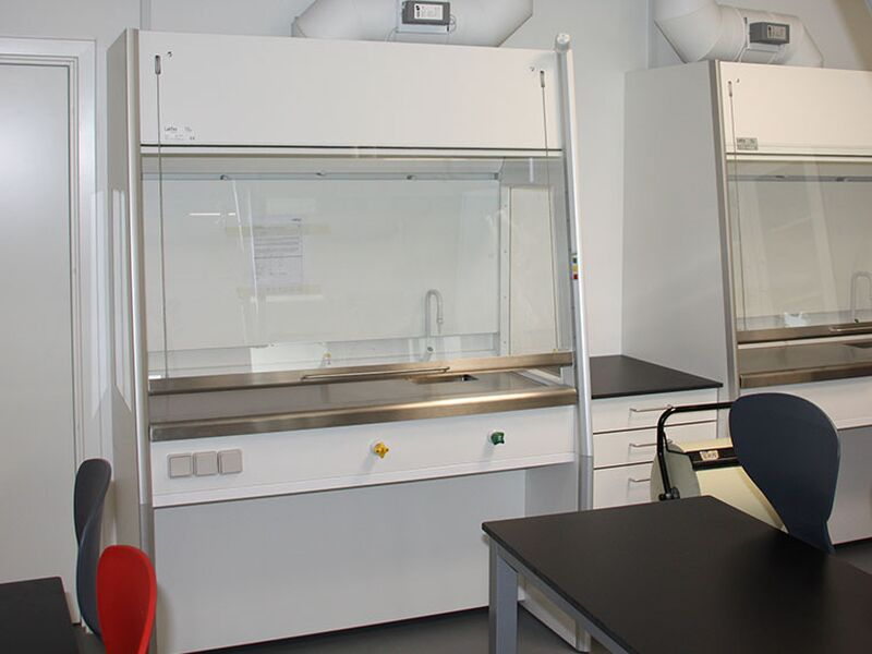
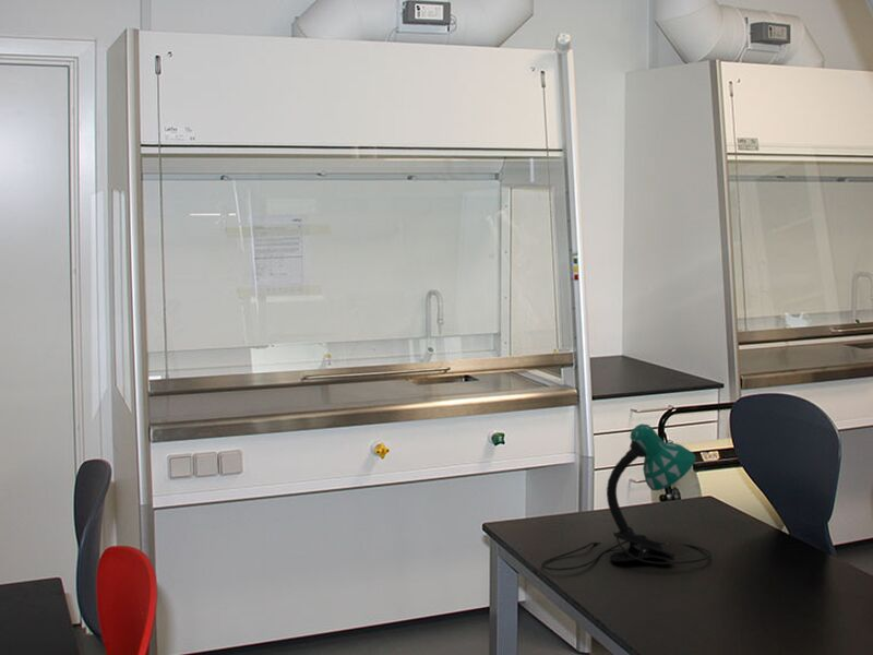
+ desk lamp [540,422,713,571]
